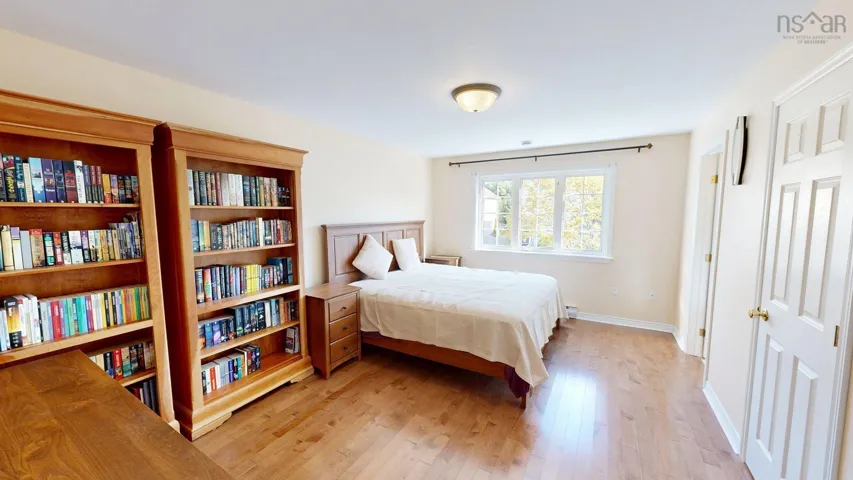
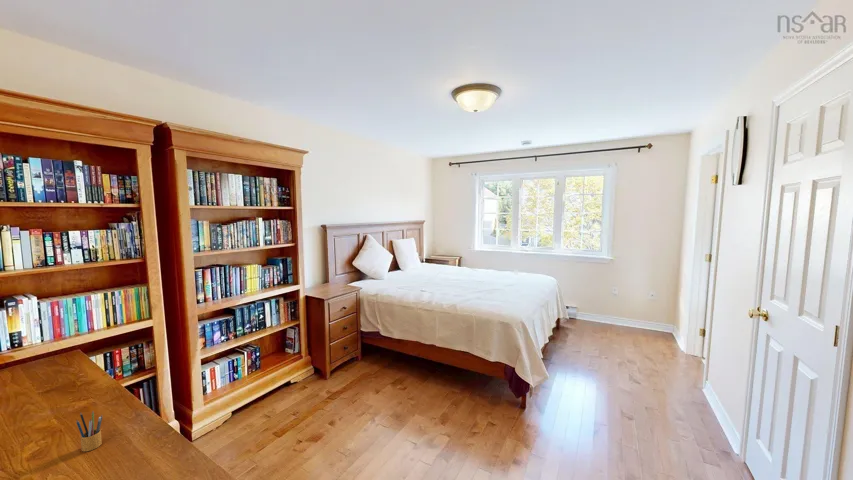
+ pencil box [75,410,103,452]
